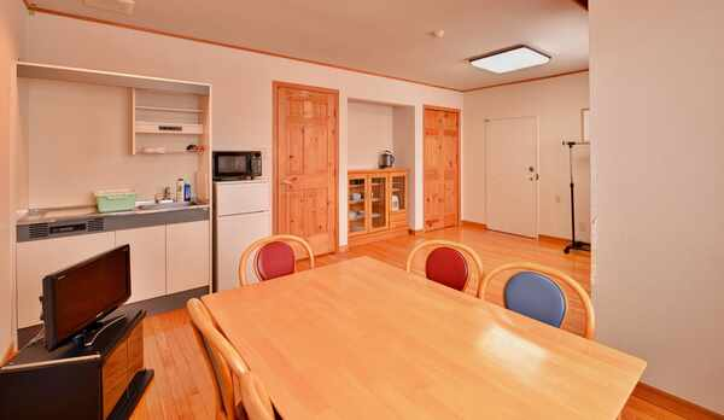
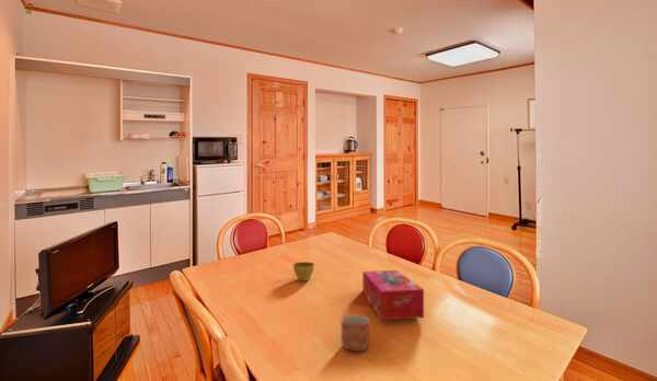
+ mug [339,313,370,353]
+ tissue box [361,269,425,321]
+ flower pot [292,261,315,281]
